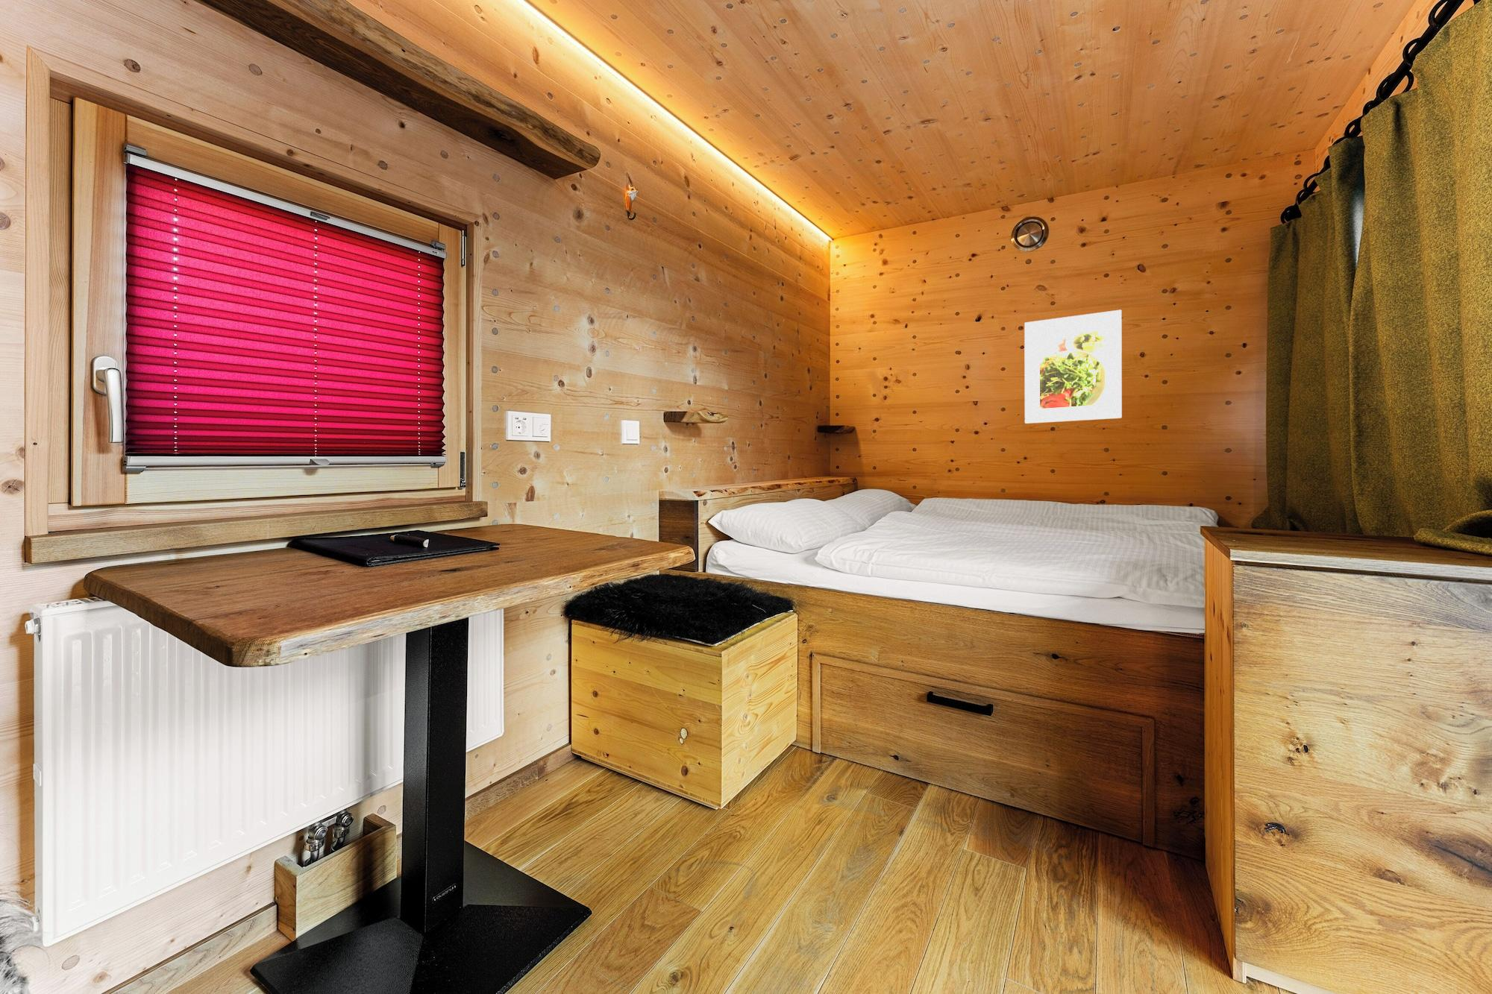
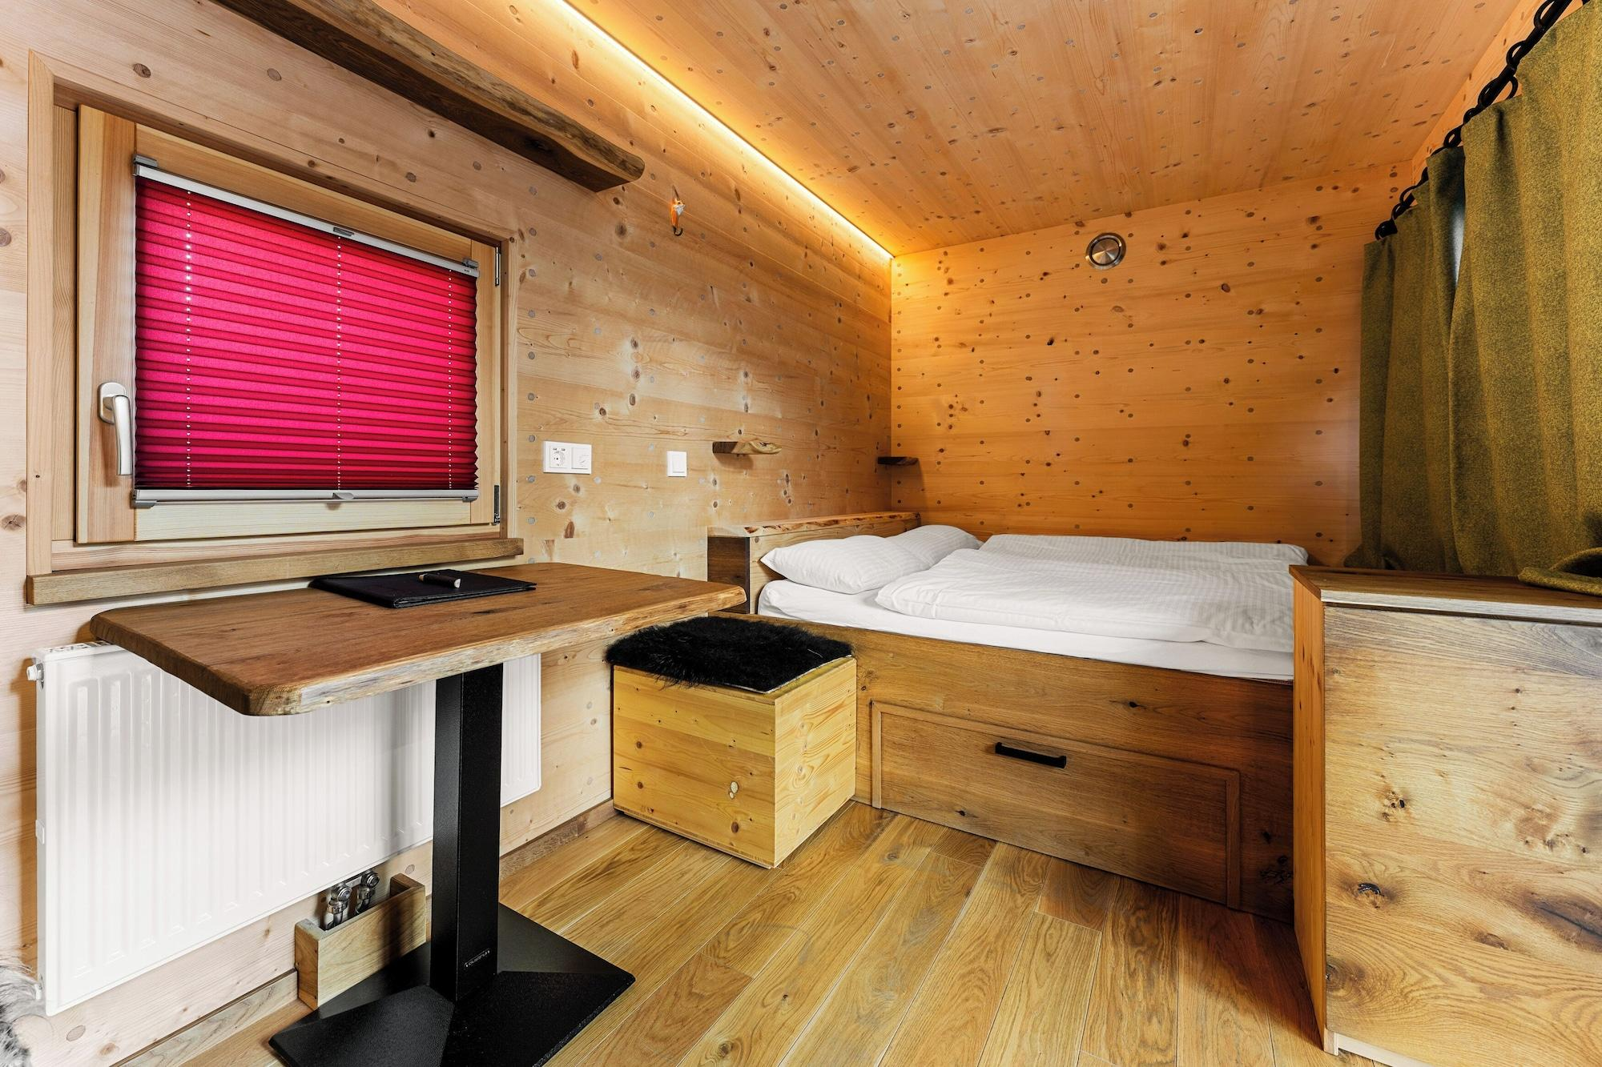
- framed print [1024,310,1123,424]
